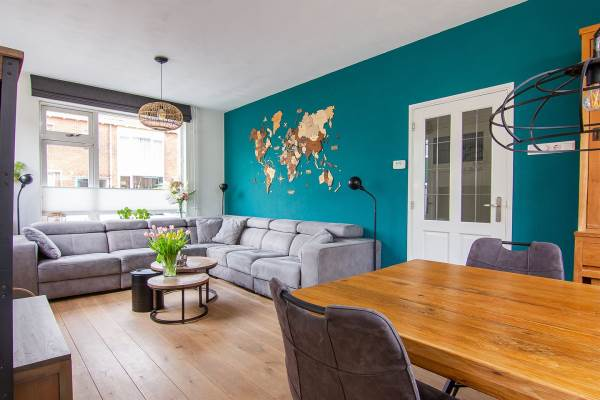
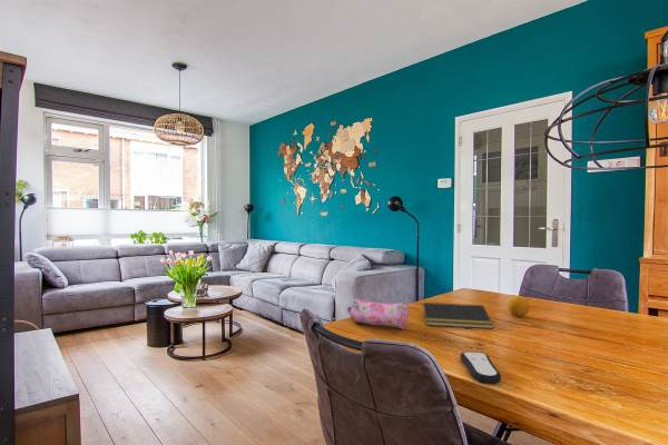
+ notepad [421,301,494,329]
+ pencil case [346,297,410,329]
+ fruit [507,295,531,318]
+ remote control [459,350,502,385]
